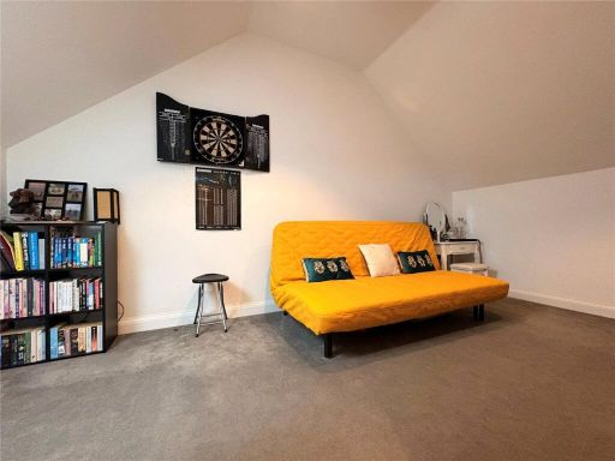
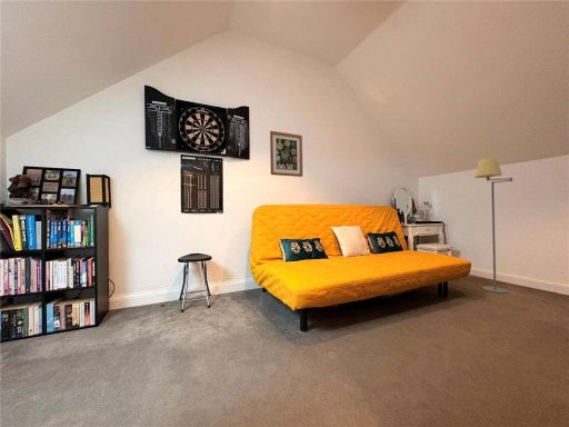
+ floor lamp [473,157,513,294]
+ wall art [269,130,303,178]
